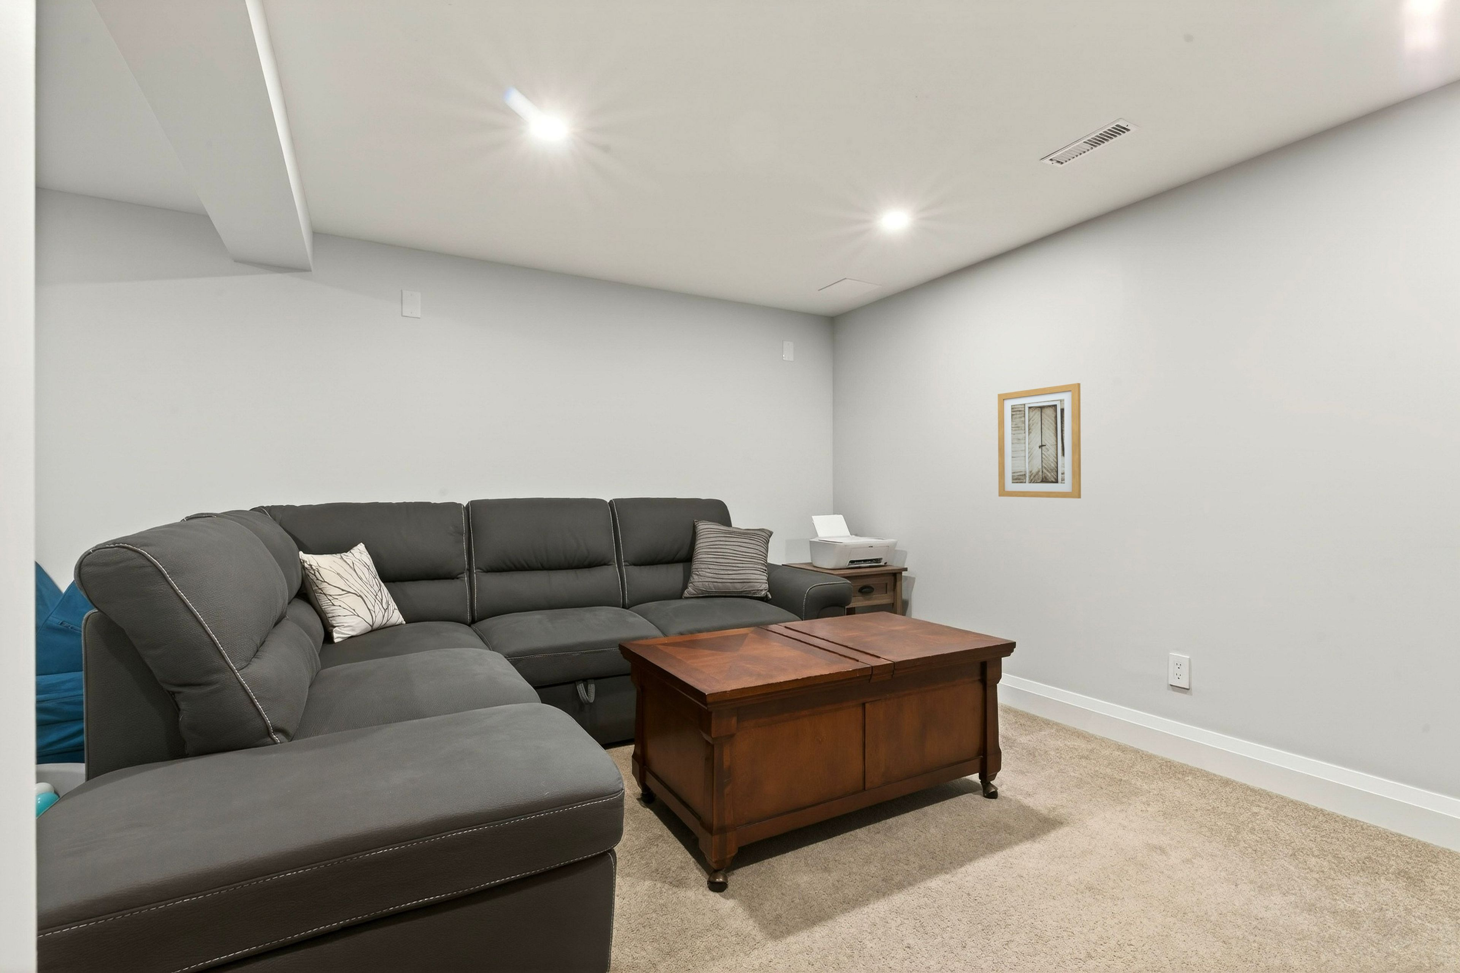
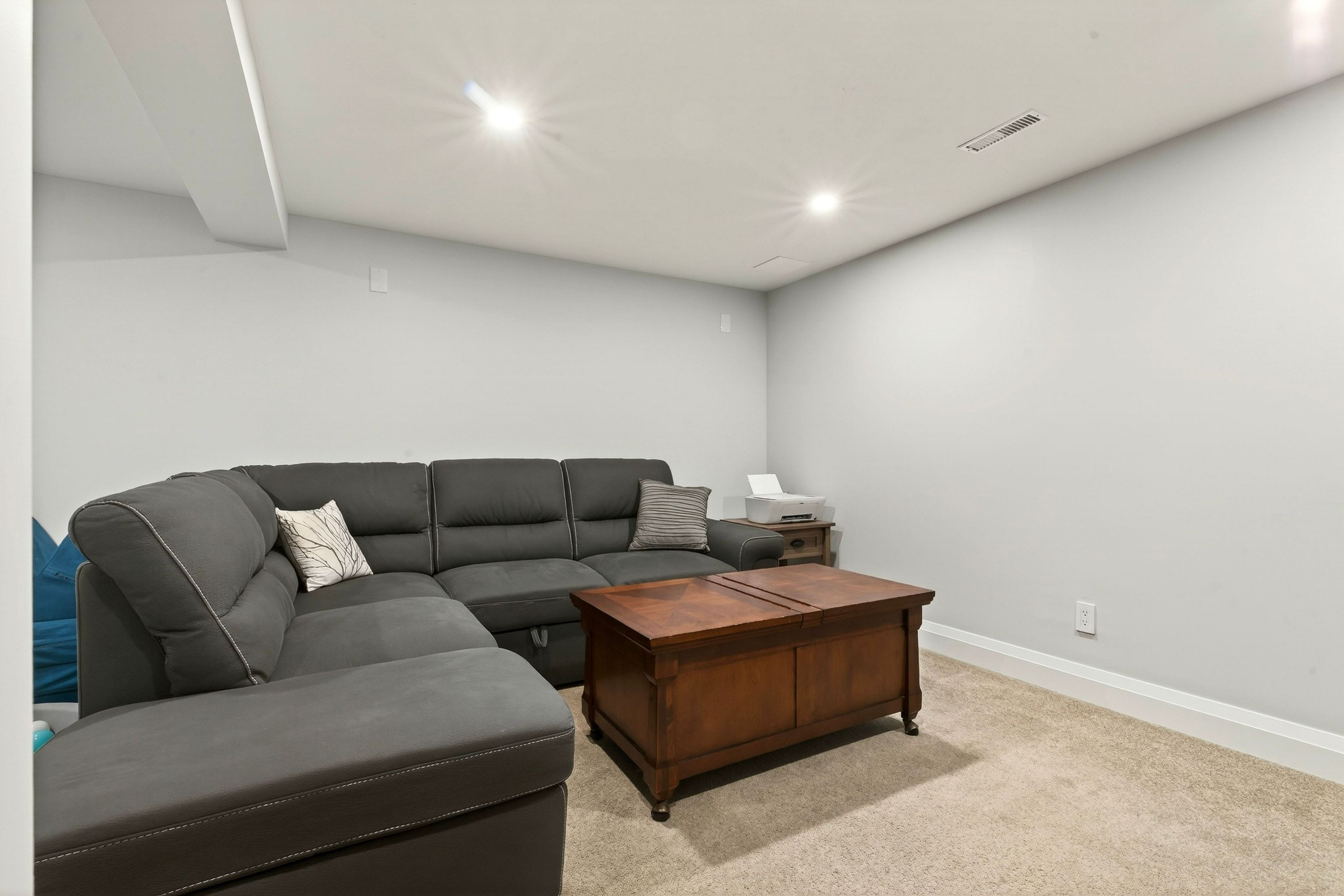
- wall art [997,382,1081,498]
